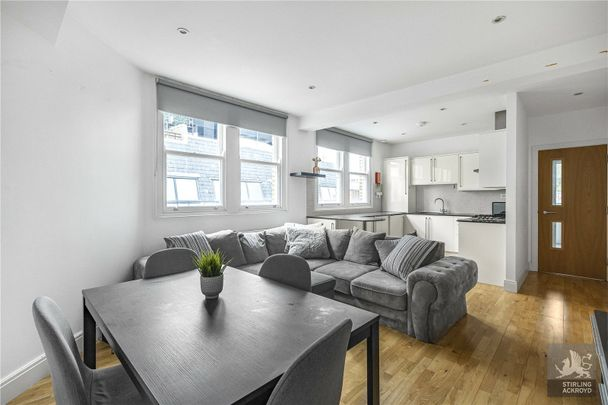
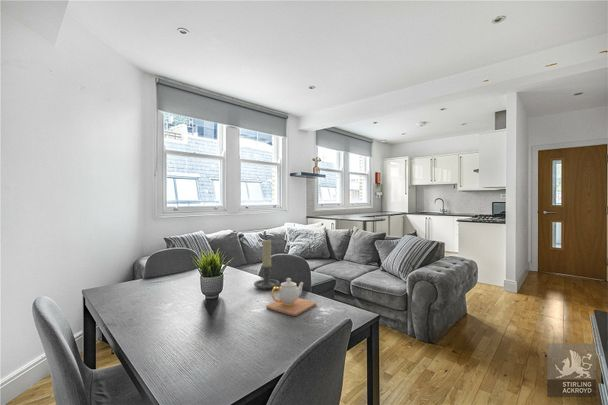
+ candle holder [253,239,281,290]
+ teapot [265,277,317,317]
